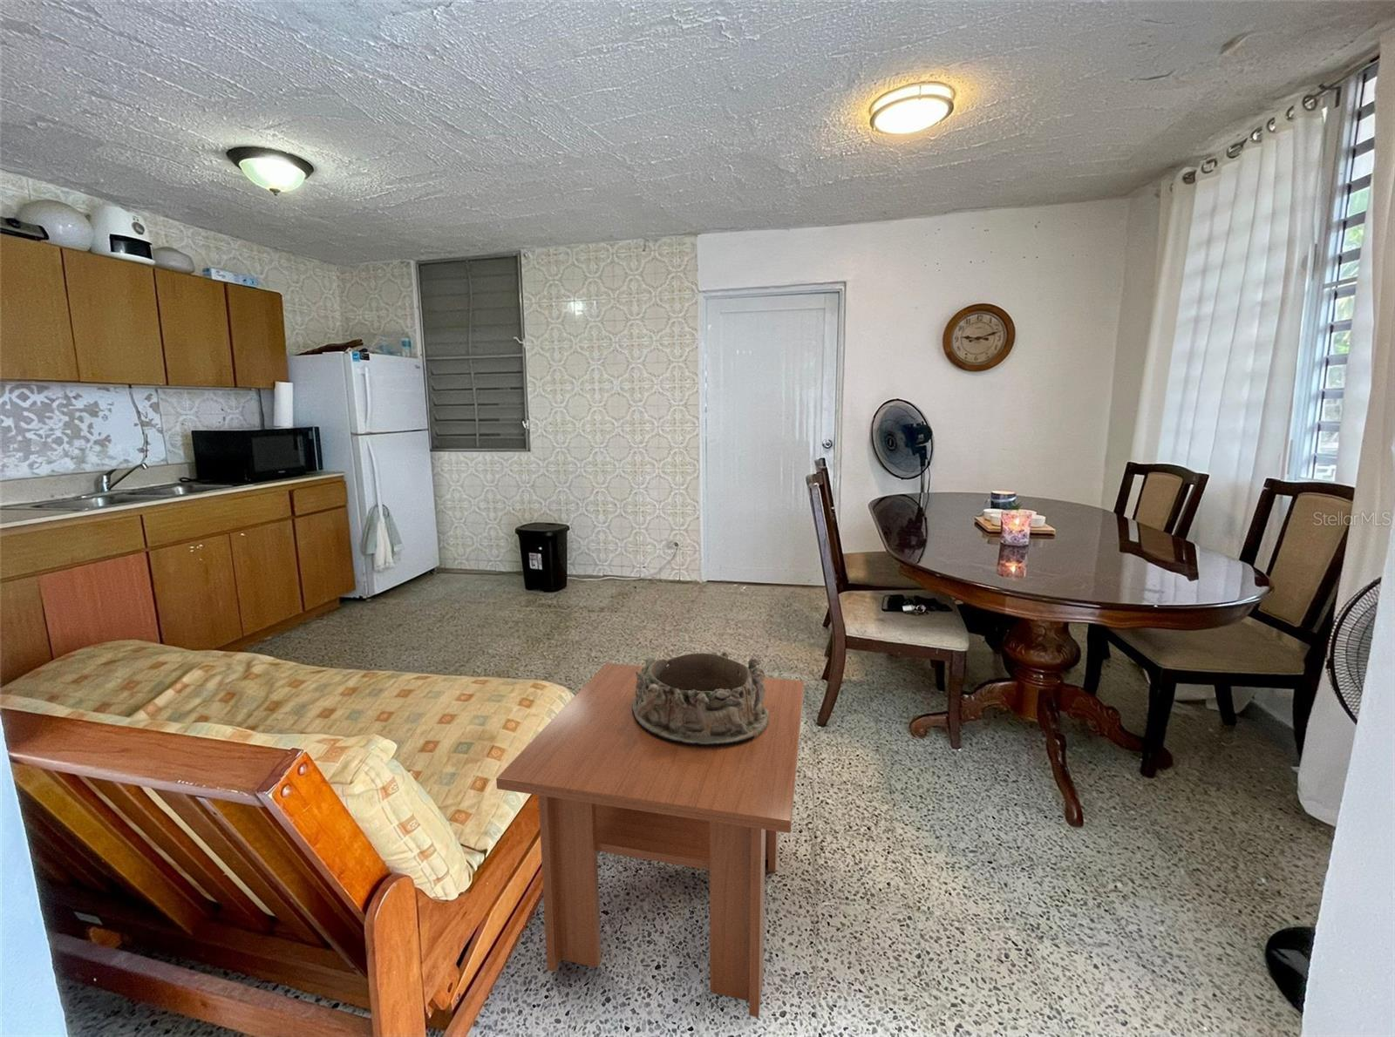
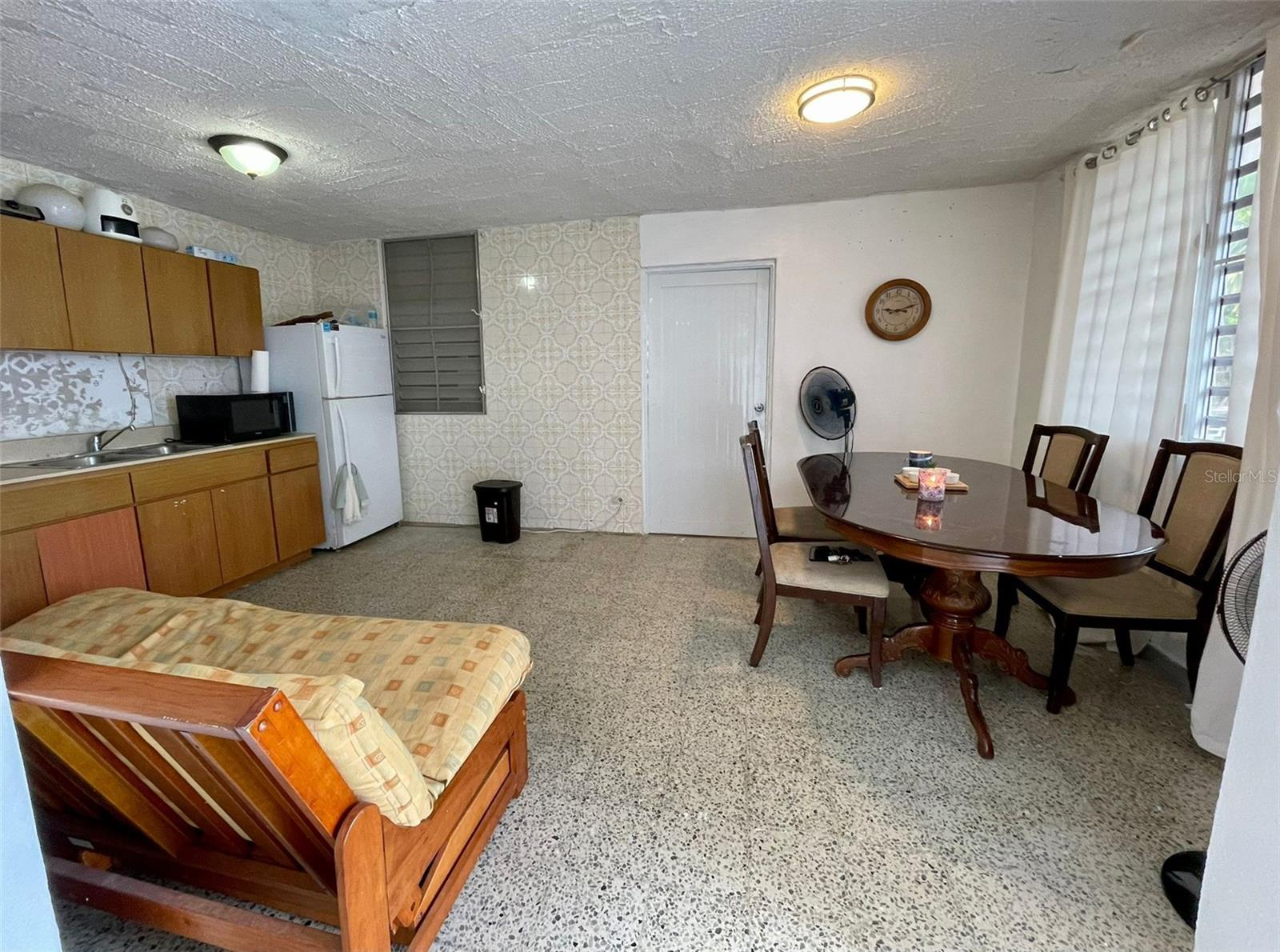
- coffee table [495,662,804,1018]
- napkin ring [632,650,769,747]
